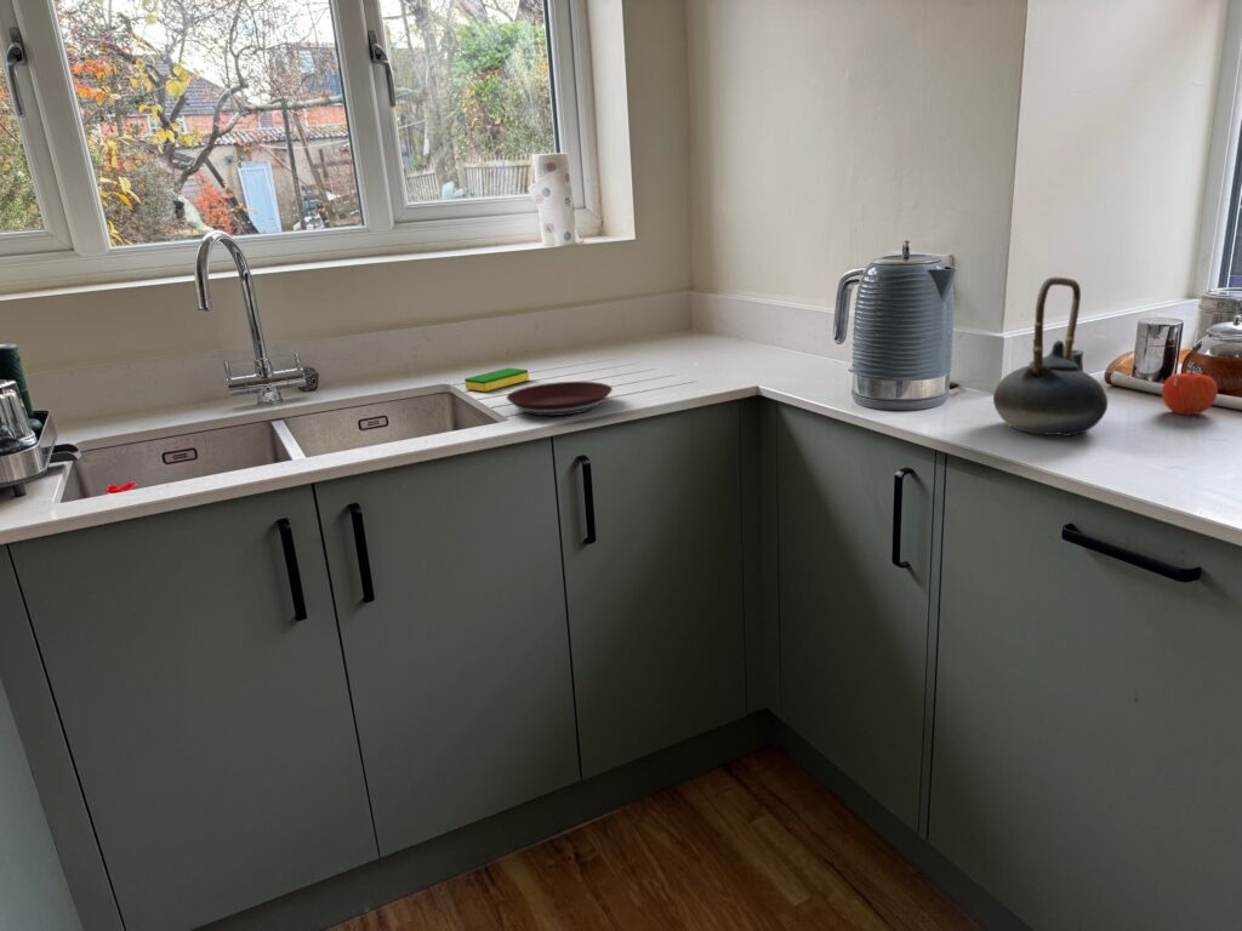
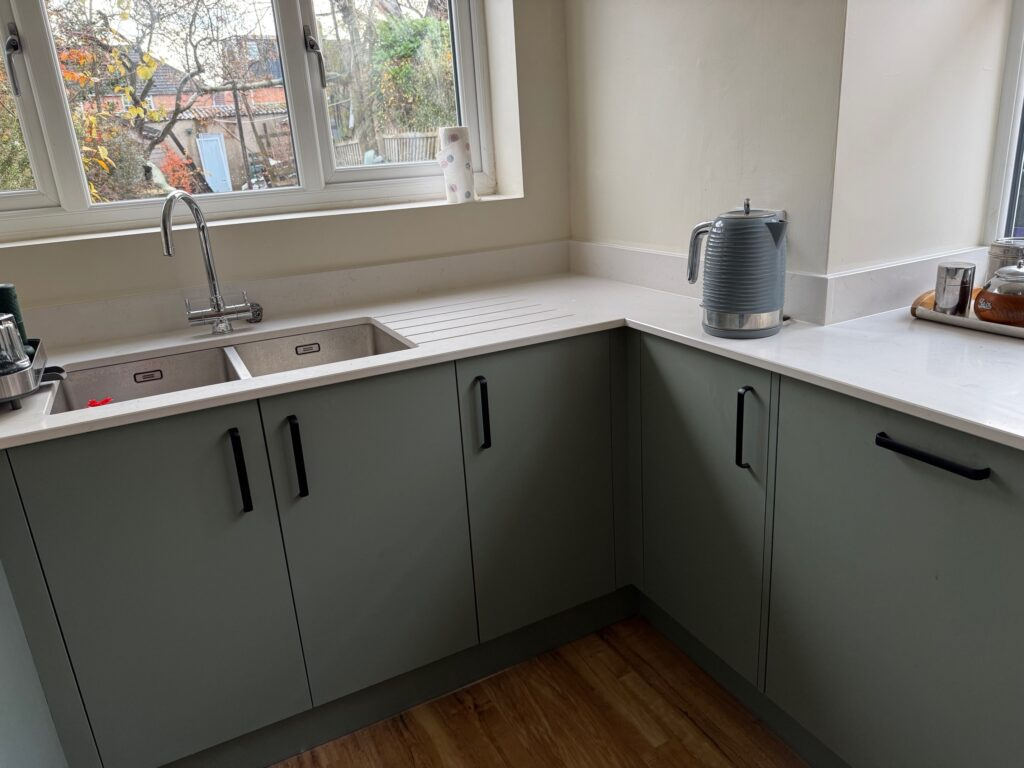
- apple [1161,366,1219,416]
- plate [506,381,614,417]
- dish sponge [463,367,530,393]
- teapot [992,275,1109,438]
